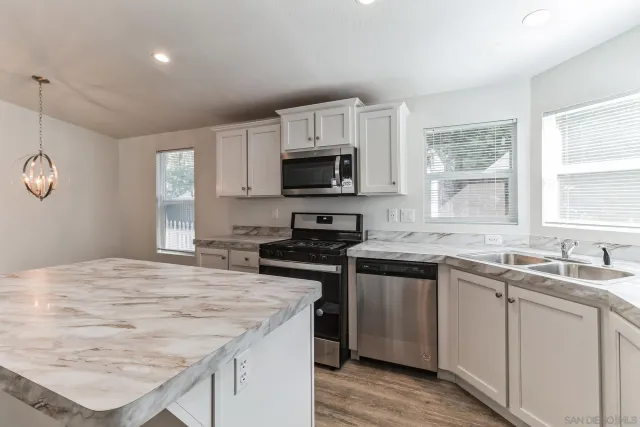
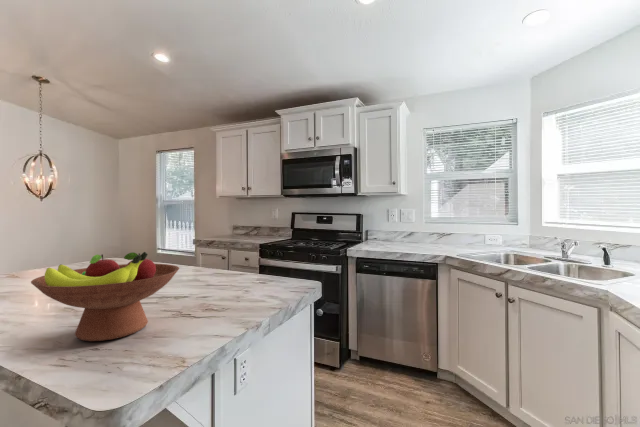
+ fruit bowl [30,251,180,342]
